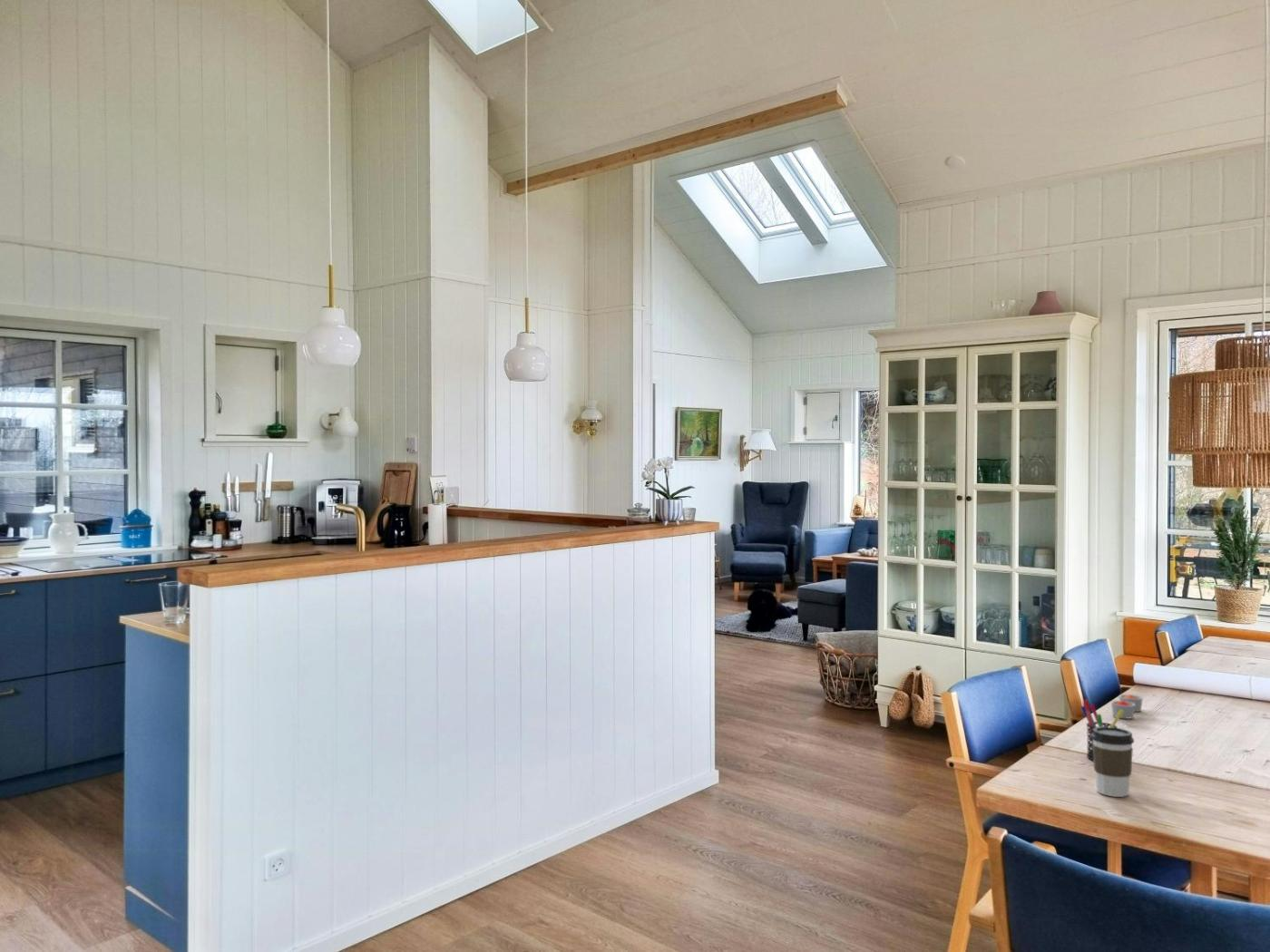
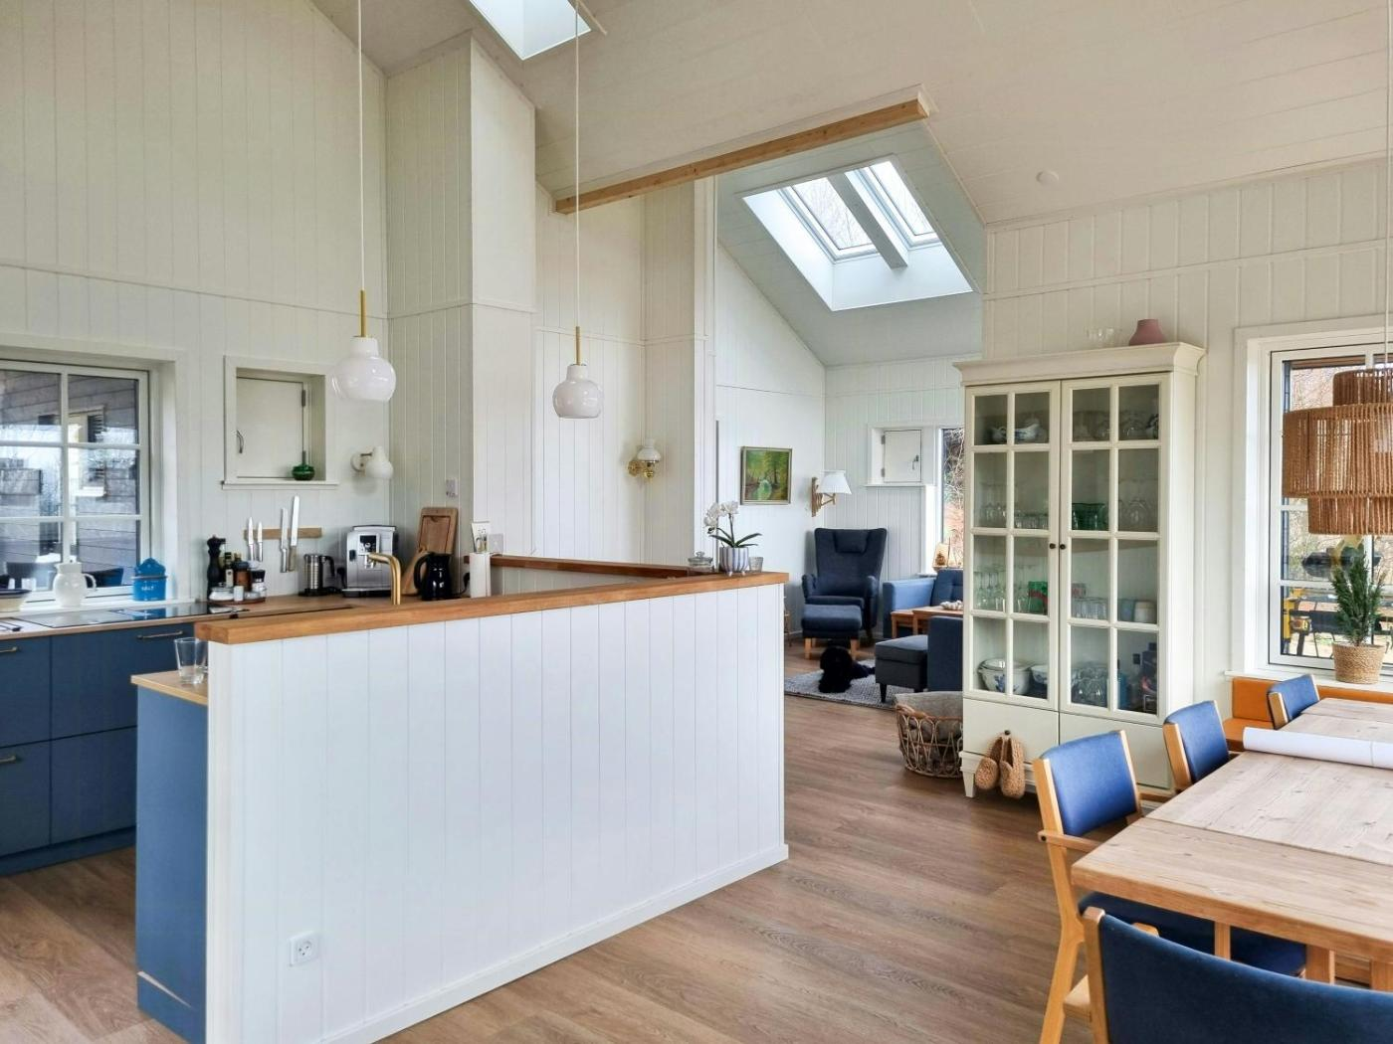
- pen holder [1080,699,1124,762]
- candle [1110,694,1144,720]
- coffee cup [1091,726,1135,798]
